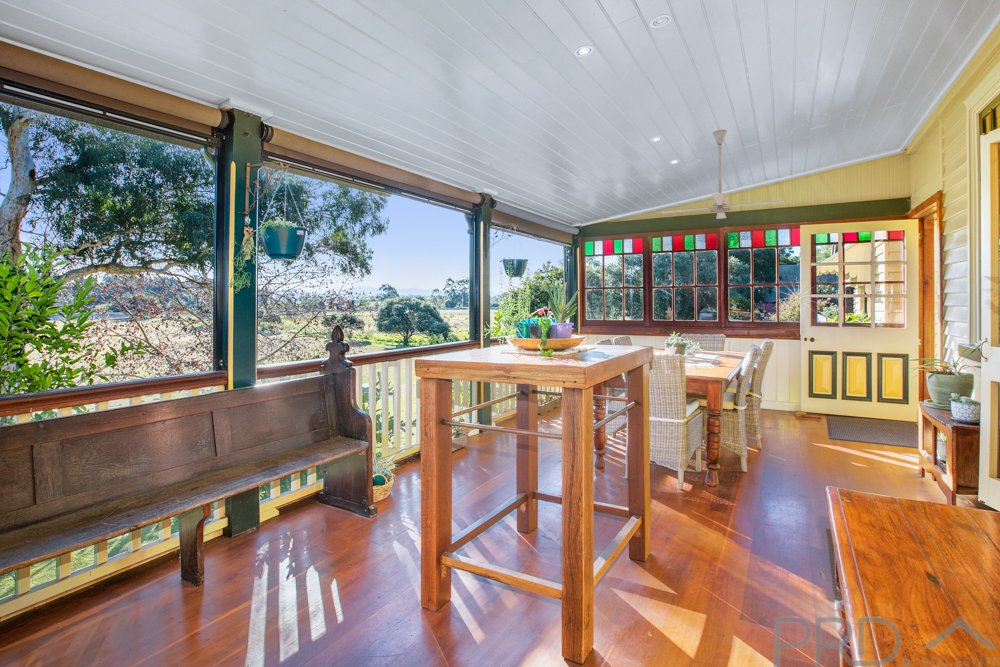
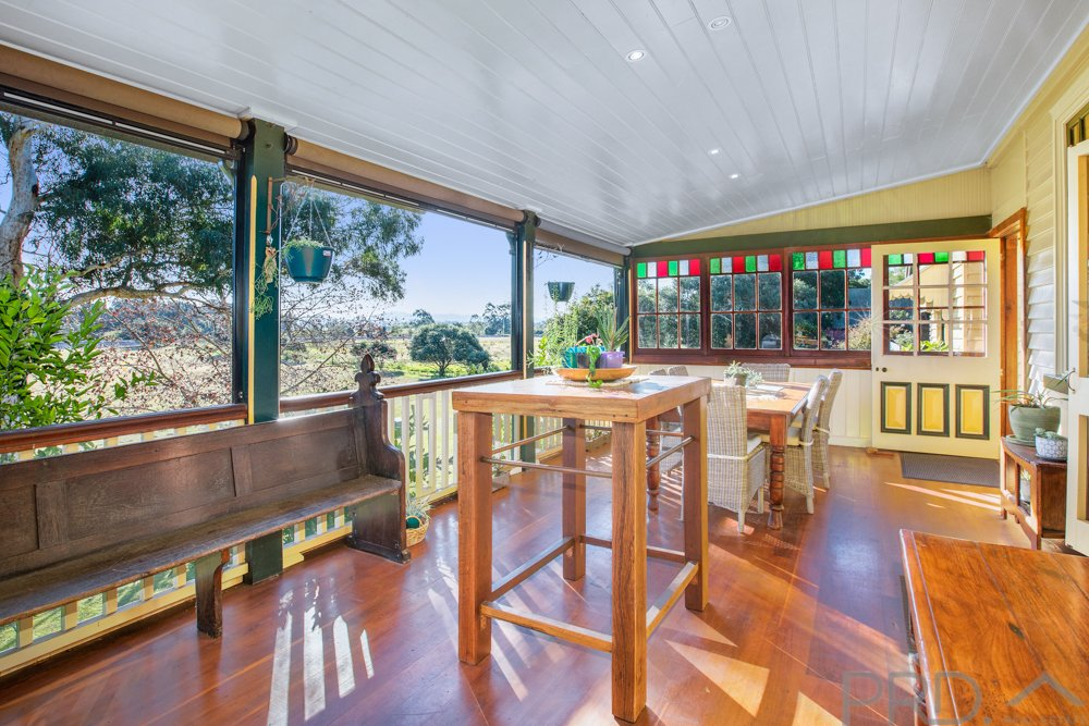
- ceiling fan [660,129,785,220]
